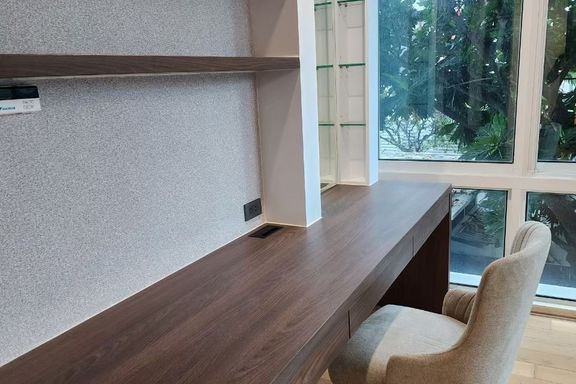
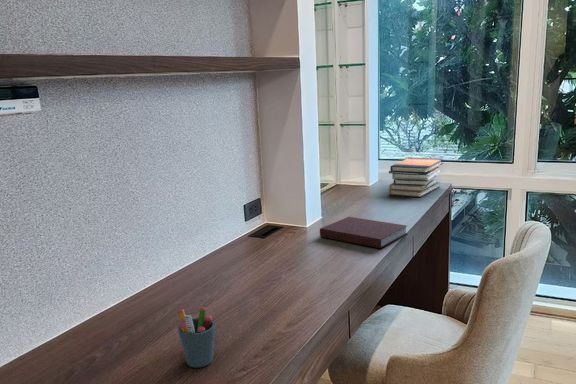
+ pen holder [176,306,216,369]
+ book stack [388,157,444,198]
+ notebook [319,216,408,249]
